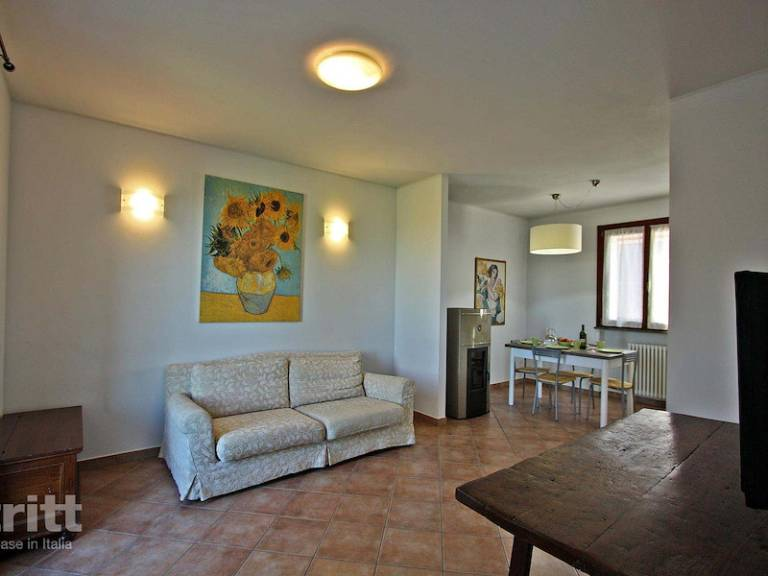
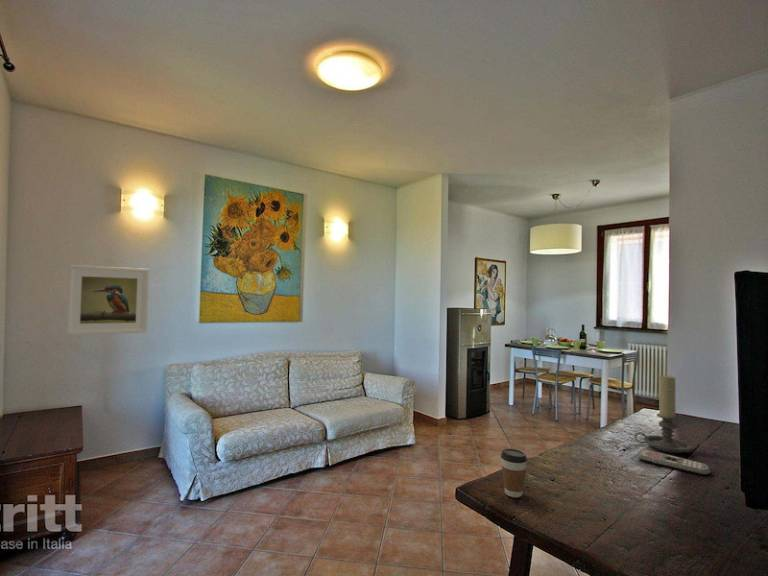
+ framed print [65,264,150,336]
+ coffee cup [500,448,528,498]
+ remote control [637,448,711,476]
+ candle holder [634,374,694,454]
